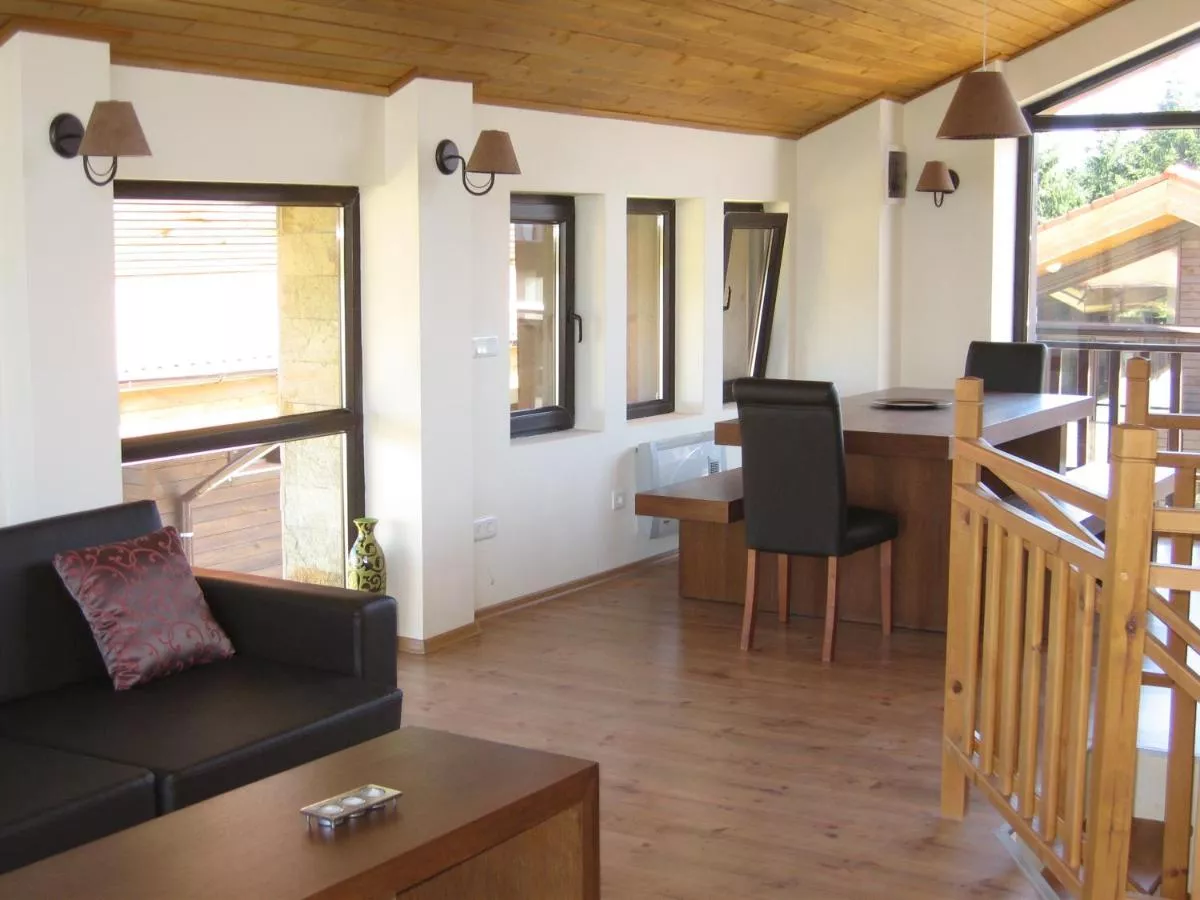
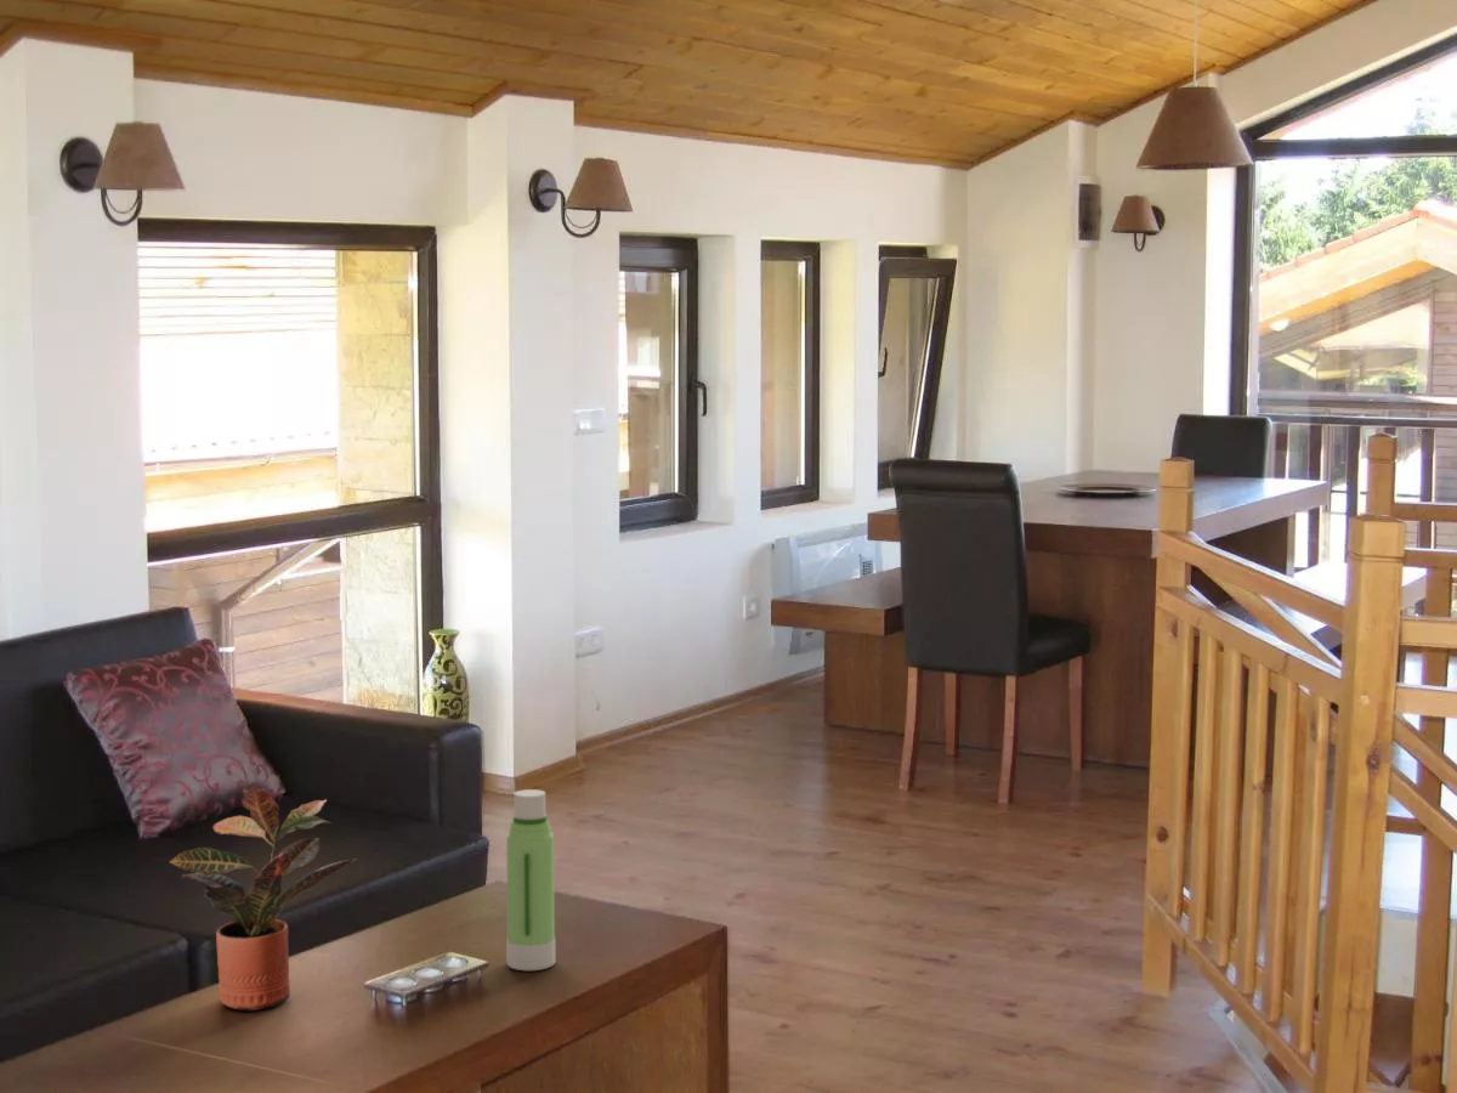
+ water bottle [505,788,556,972]
+ potted plant [169,786,361,1013]
